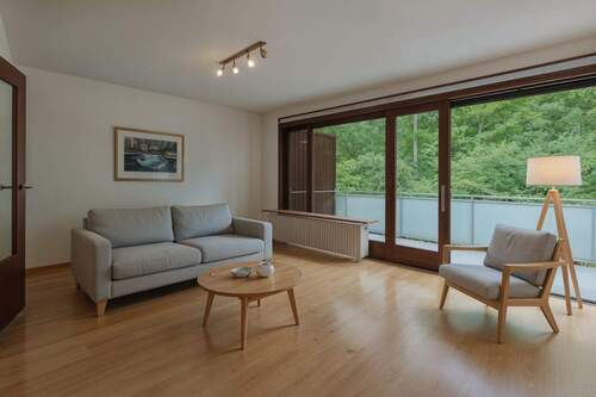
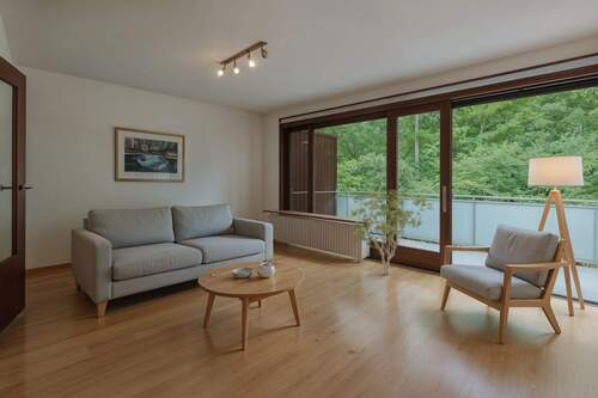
+ shrub [348,189,434,275]
